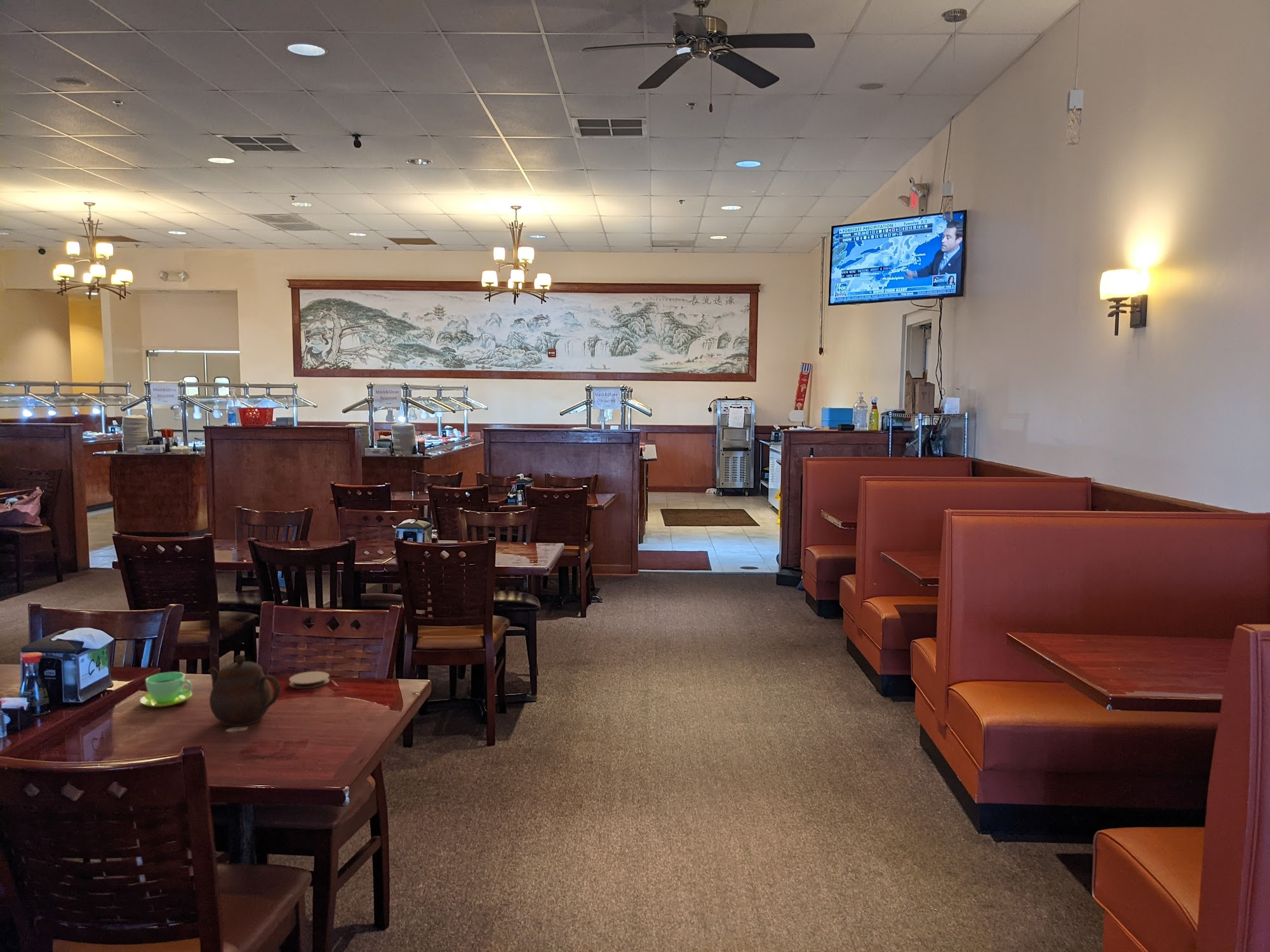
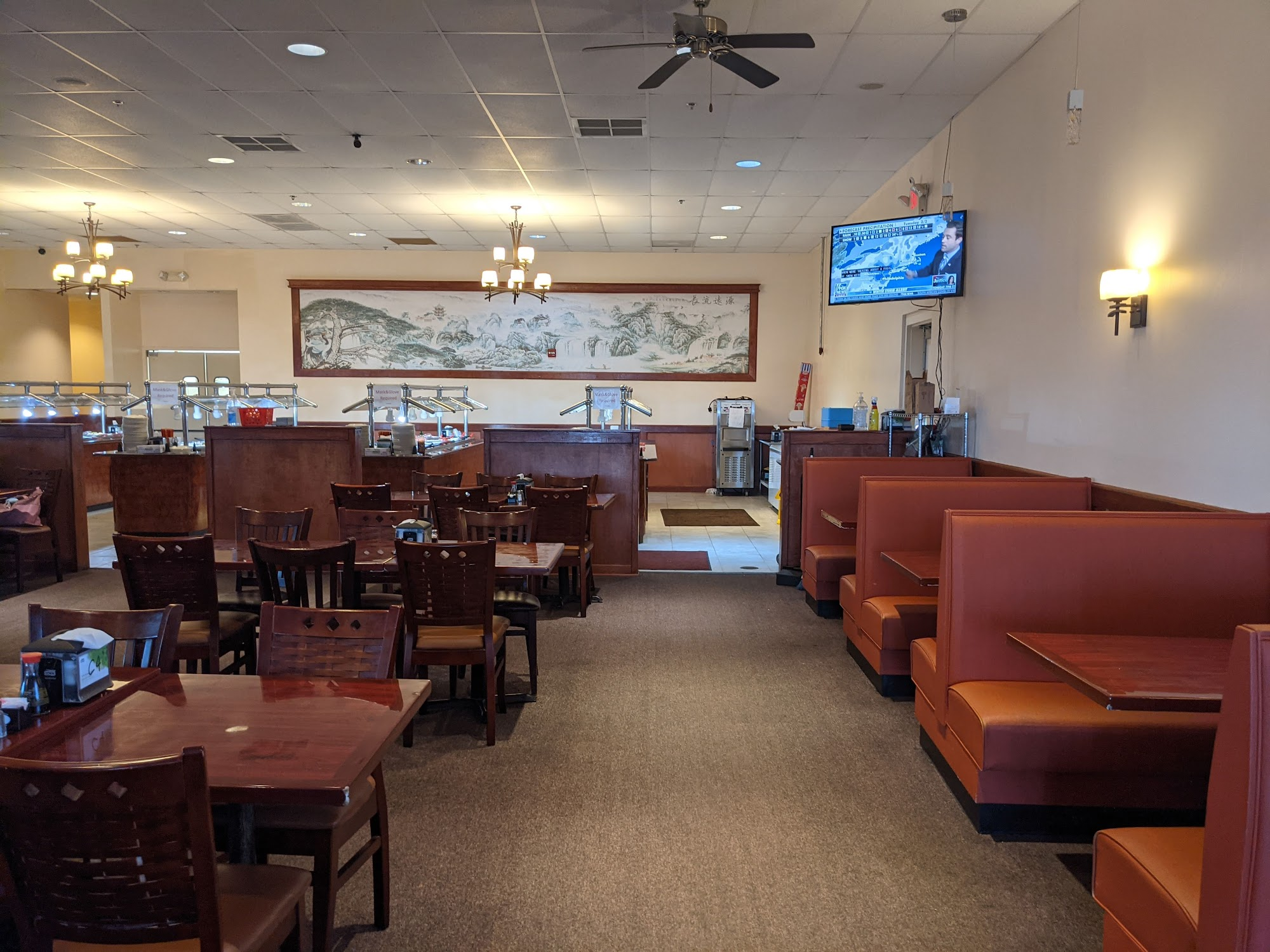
- teapot [207,654,281,727]
- cup [139,671,193,708]
- coaster [288,671,330,689]
